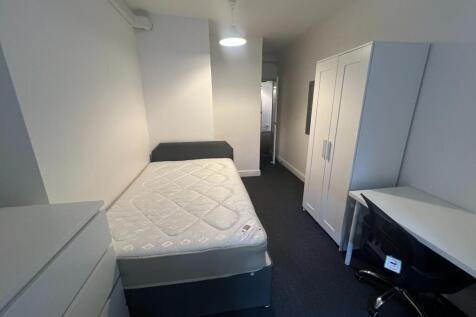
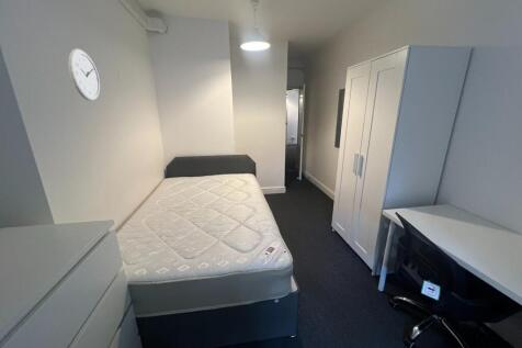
+ wall clock [67,47,101,102]
